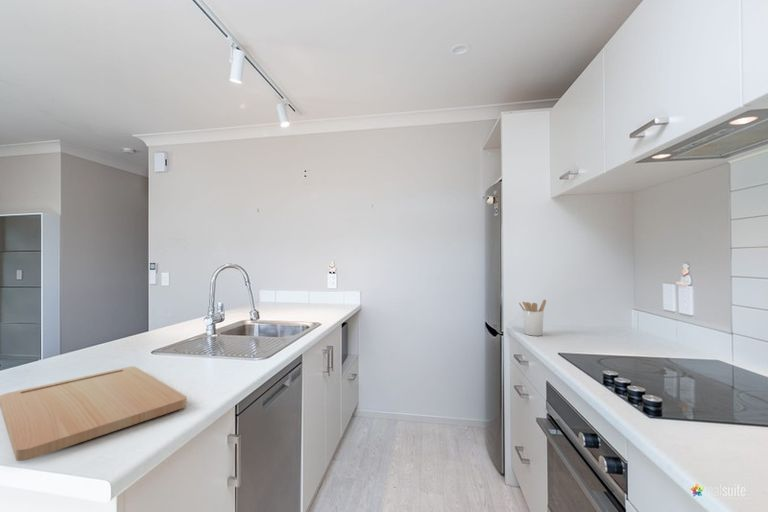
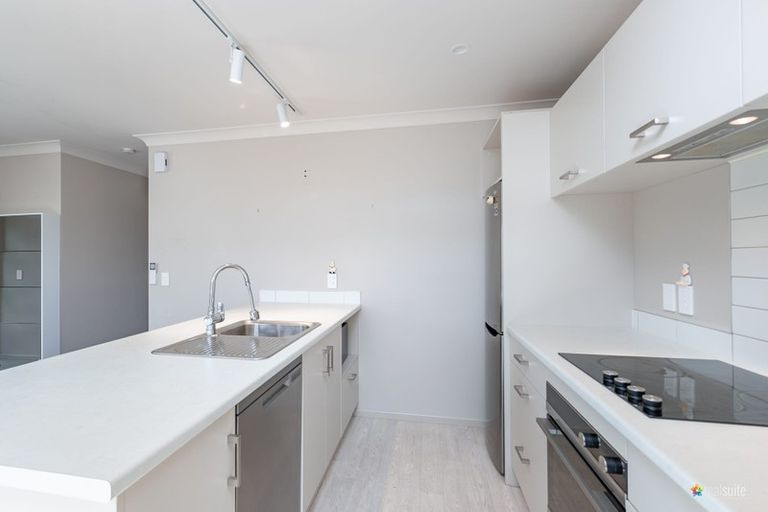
- utensil holder [518,298,547,337]
- cutting board [0,365,187,462]
